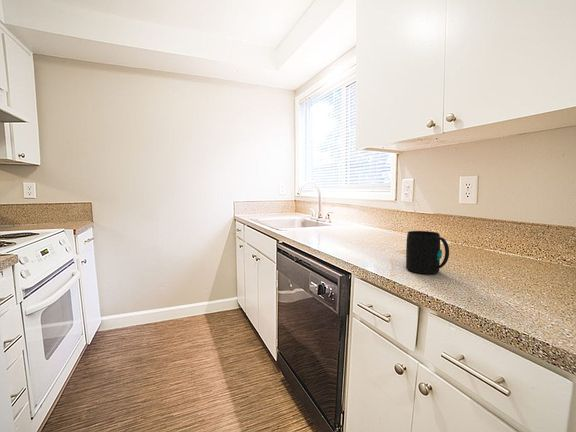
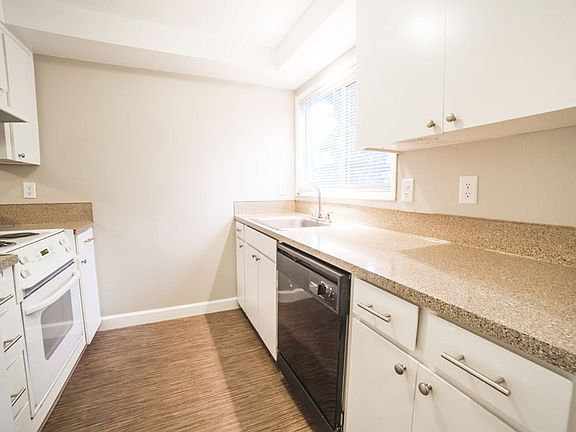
- mug [405,230,450,275]
